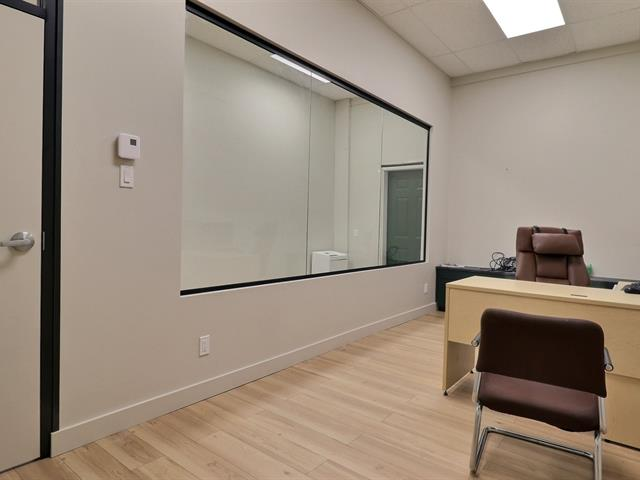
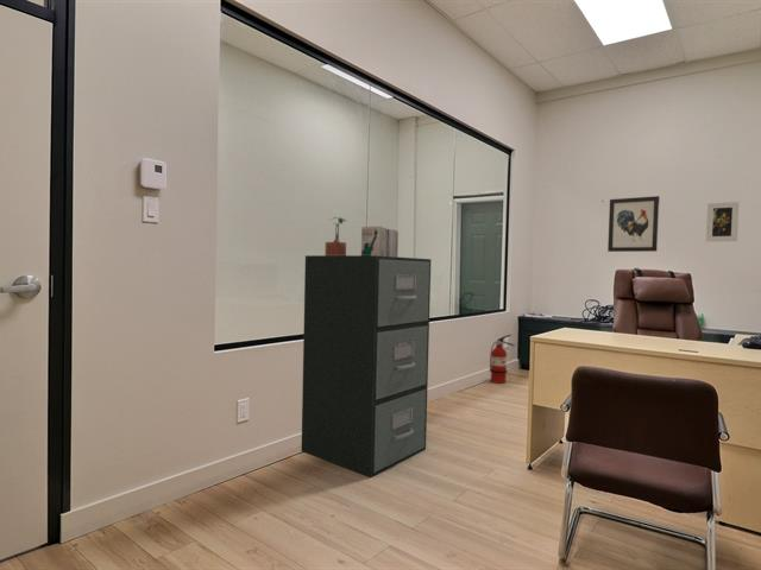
+ wall art [606,195,661,253]
+ books [360,226,400,256]
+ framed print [705,201,740,242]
+ potted plant [325,216,348,255]
+ fire extinguisher [489,334,516,385]
+ filing cabinet [300,254,432,477]
